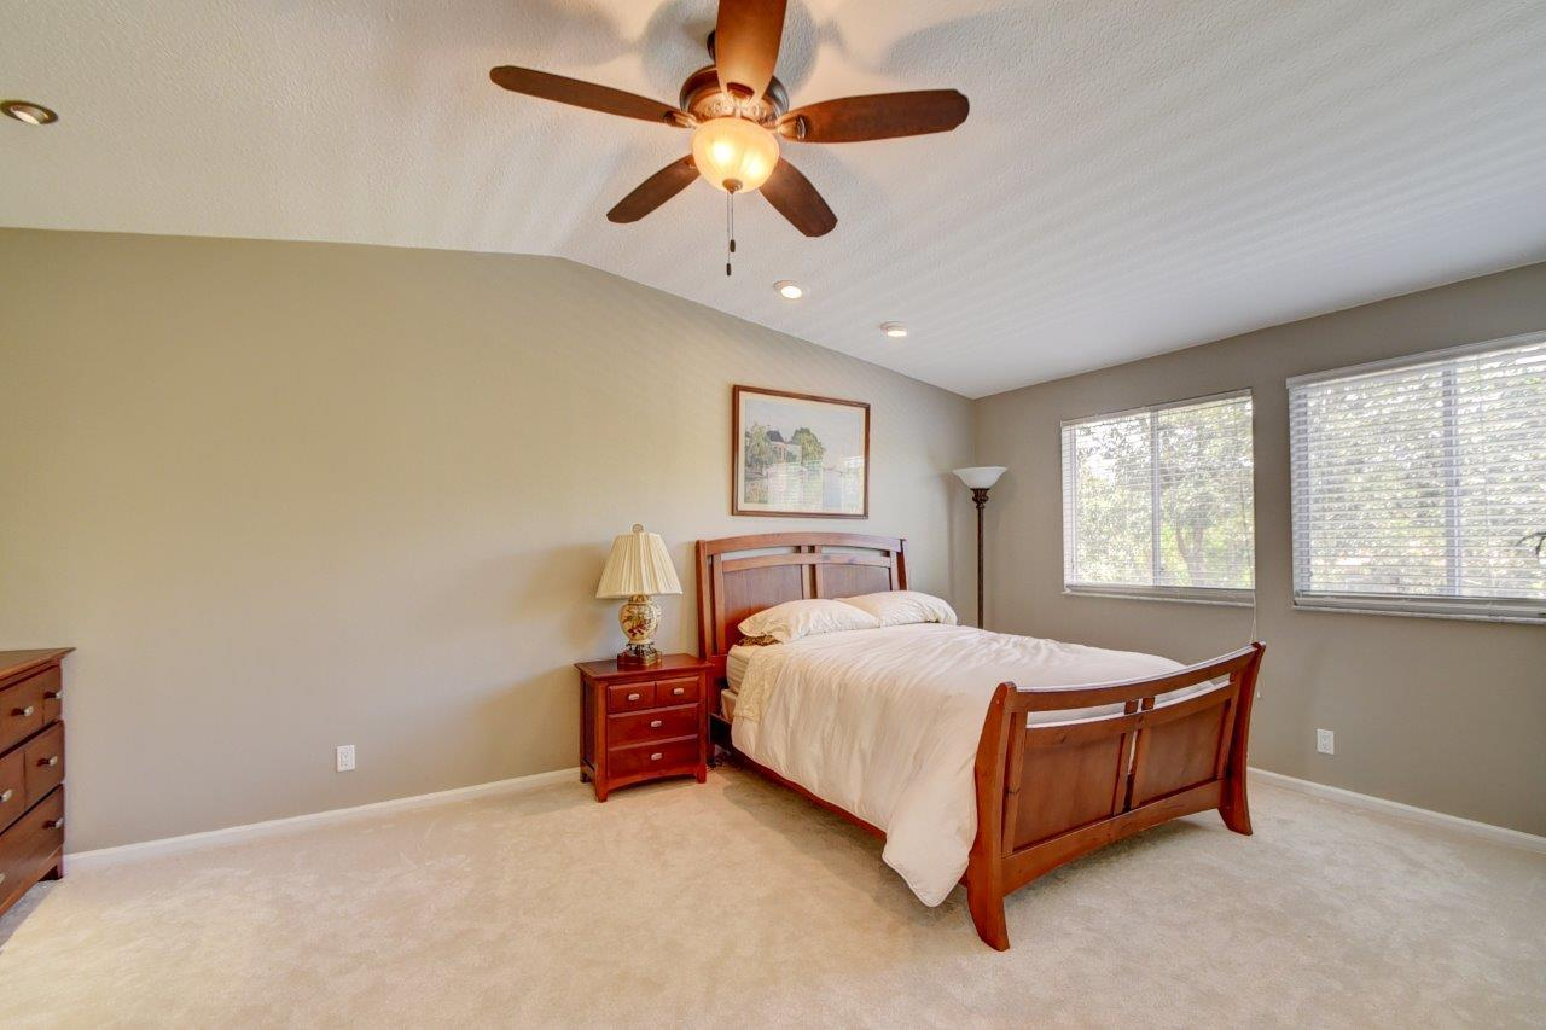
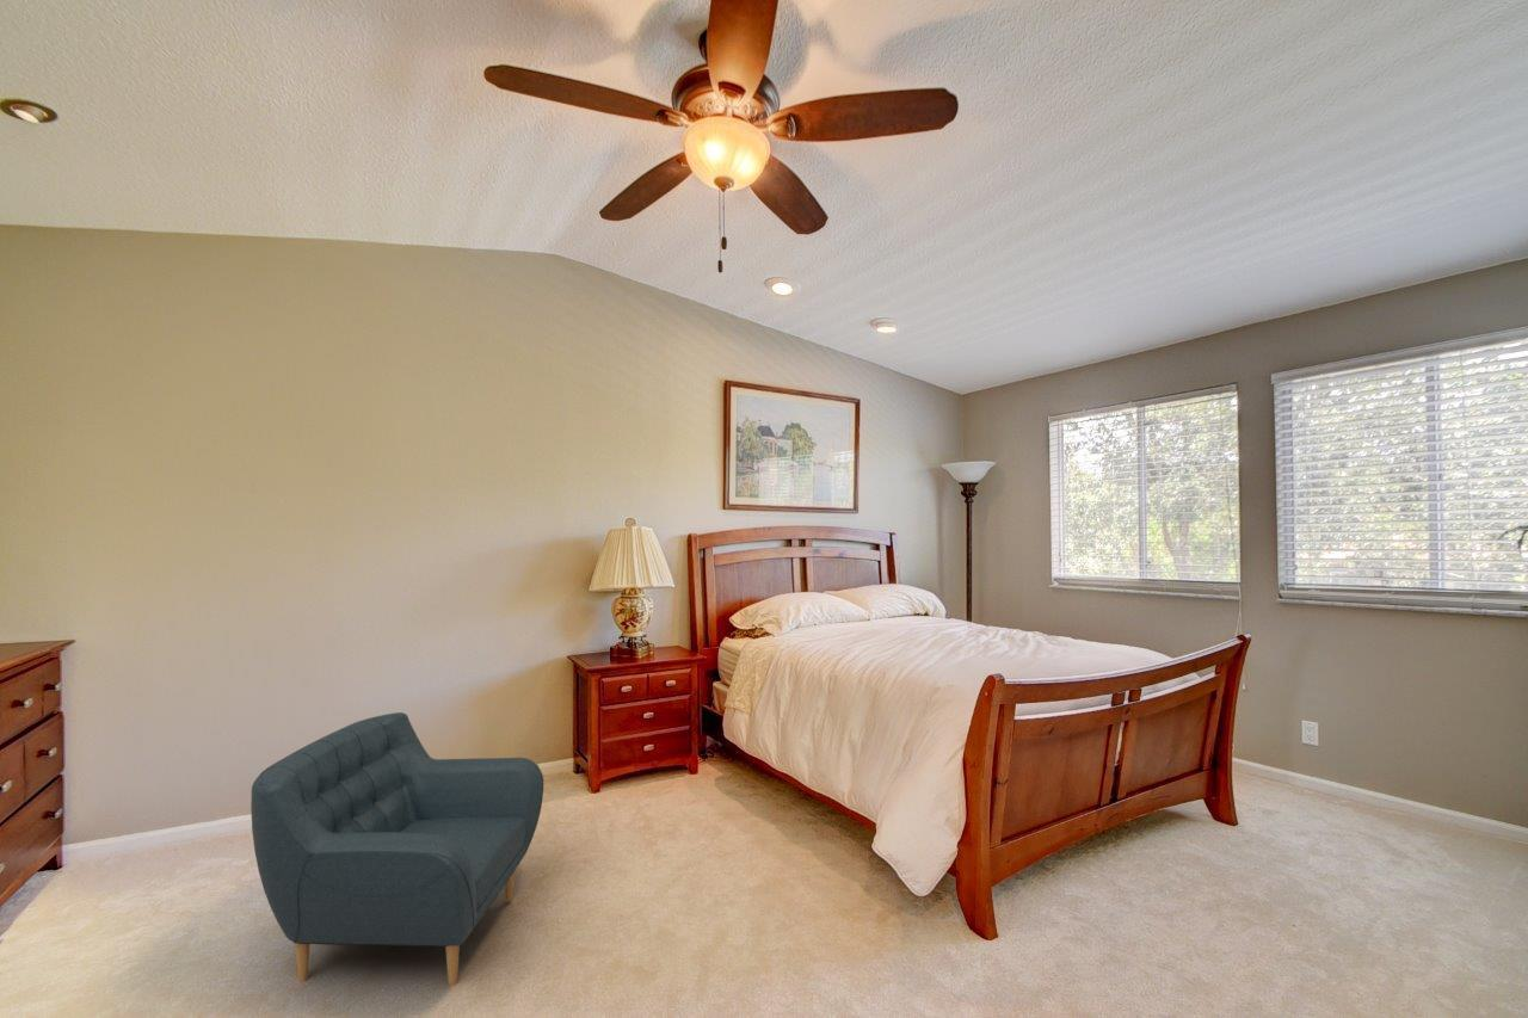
+ armchair [249,711,544,987]
